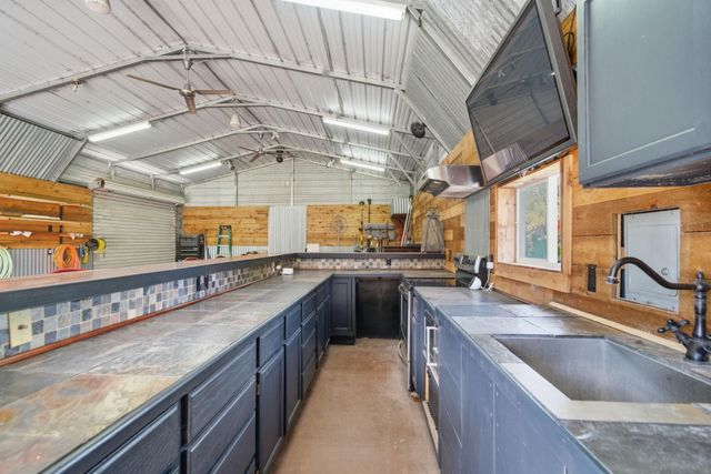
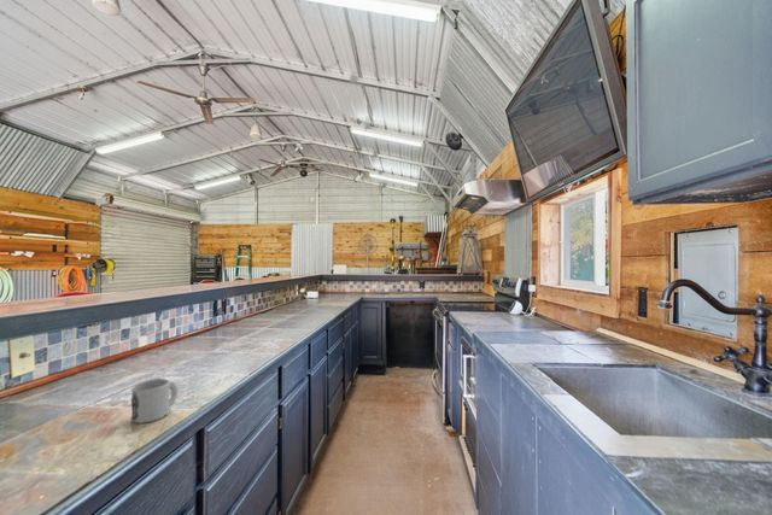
+ mug [129,378,179,425]
